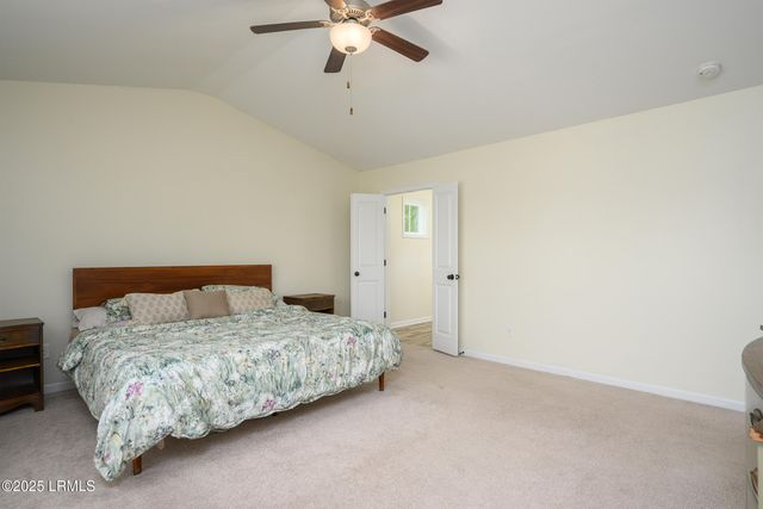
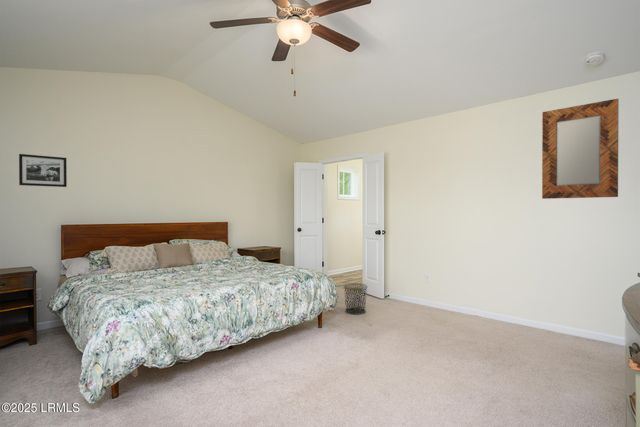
+ picture frame [18,153,68,188]
+ home mirror [541,98,620,200]
+ waste bin [343,282,369,315]
